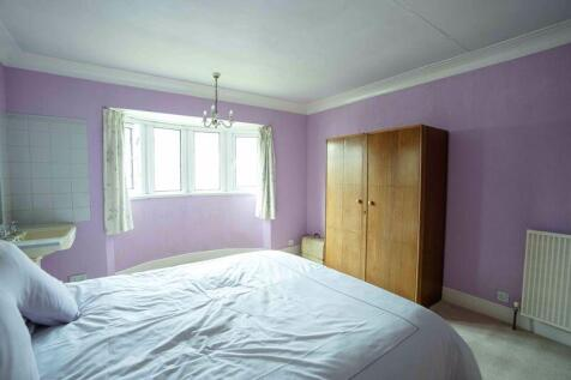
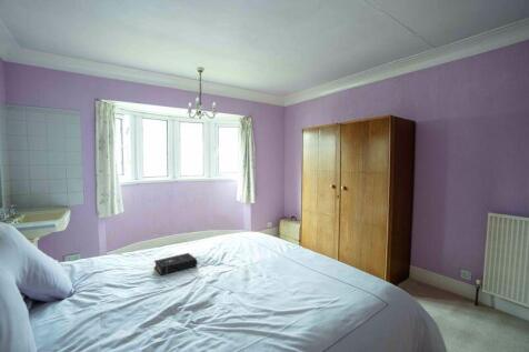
+ book [153,252,199,276]
